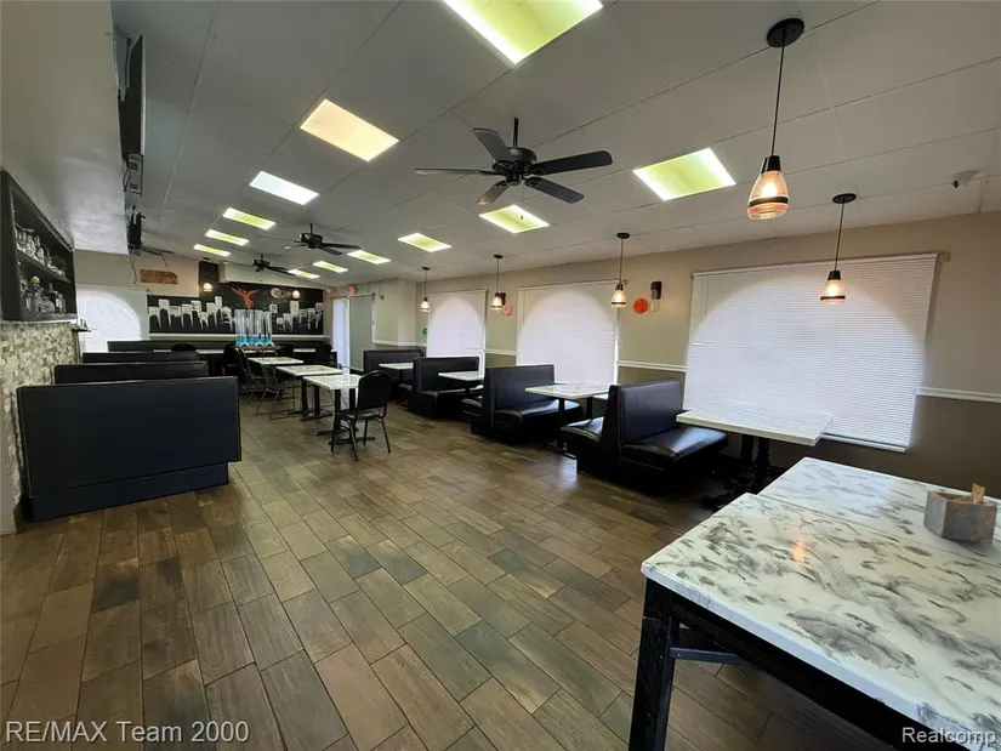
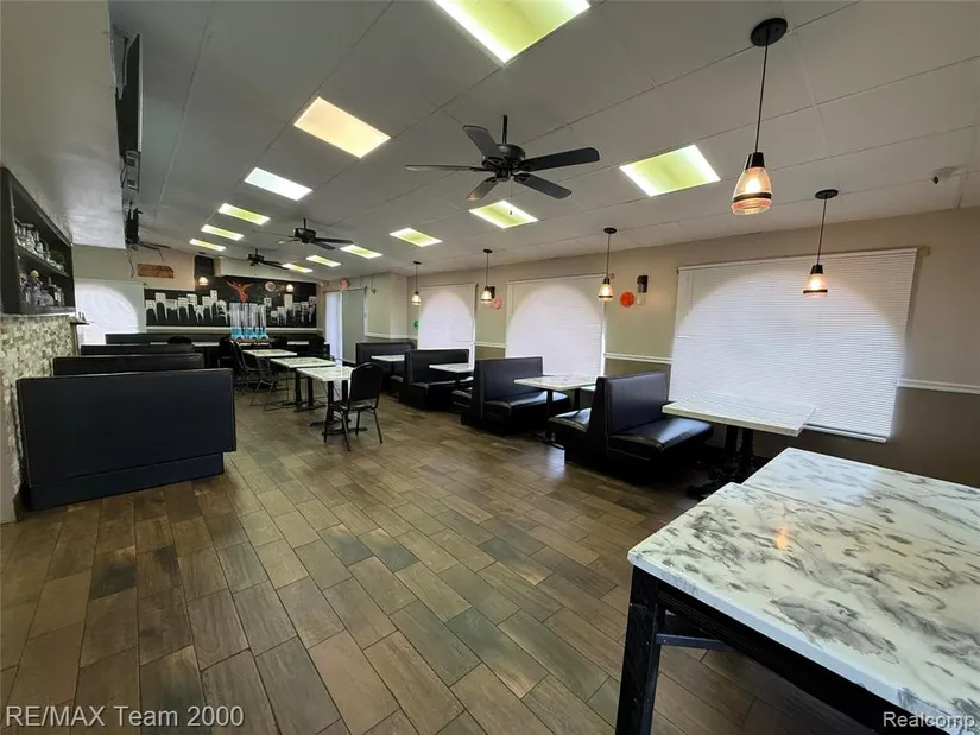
- napkin holder [922,483,999,546]
